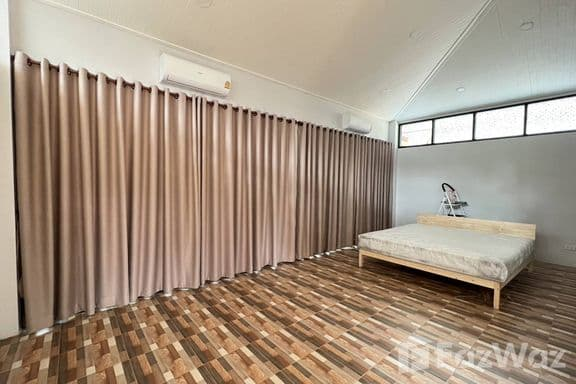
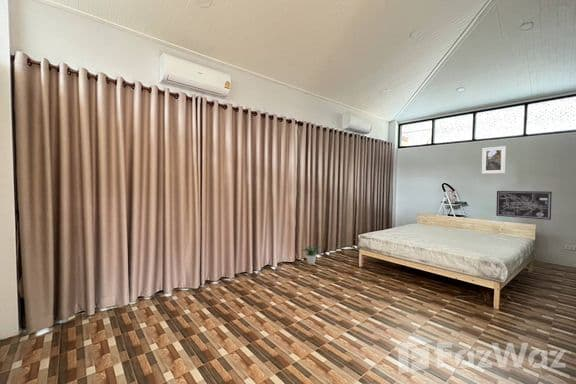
+ wall art [495,190,553,221]
+ potted plant [301,245,322,265]
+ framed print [481,145,507,175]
